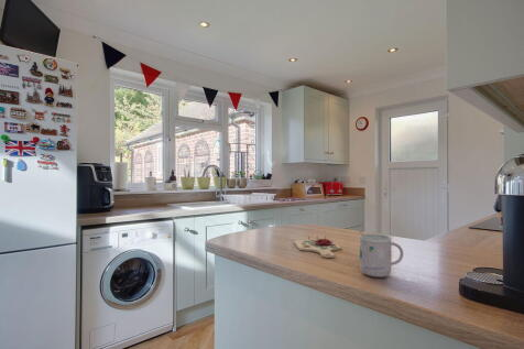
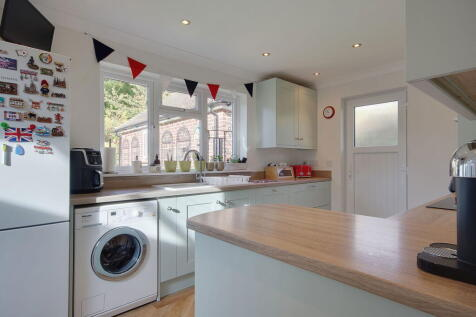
- mug [357,225,404,279]
- cutting board [292,236,342,259]
